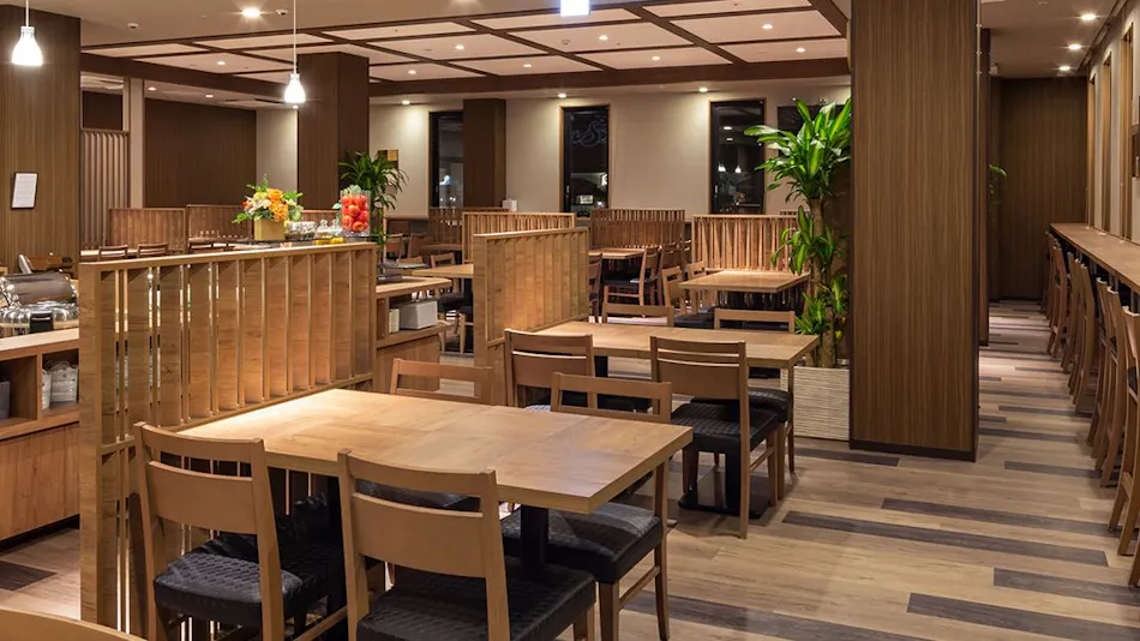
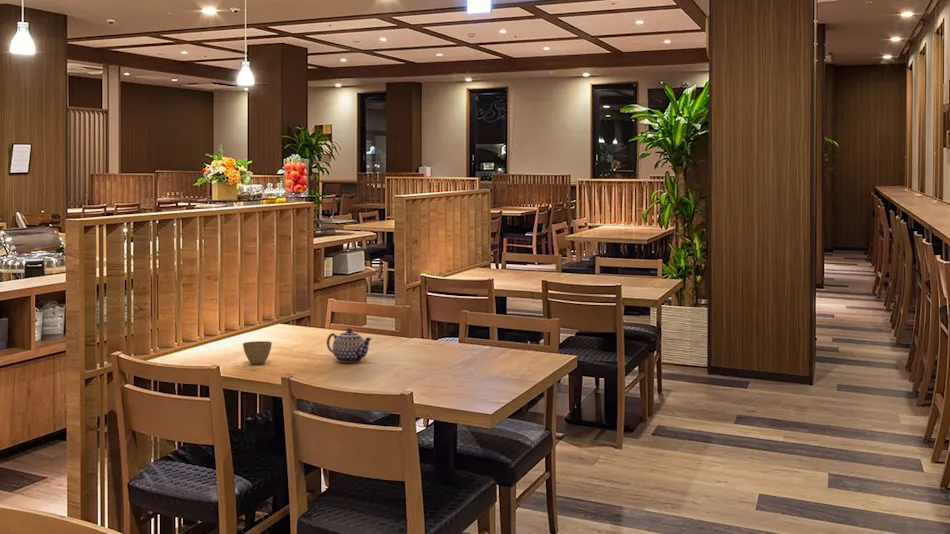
+ teapot [326,327,373,363]
+ flower pot [242,340,273,365]
